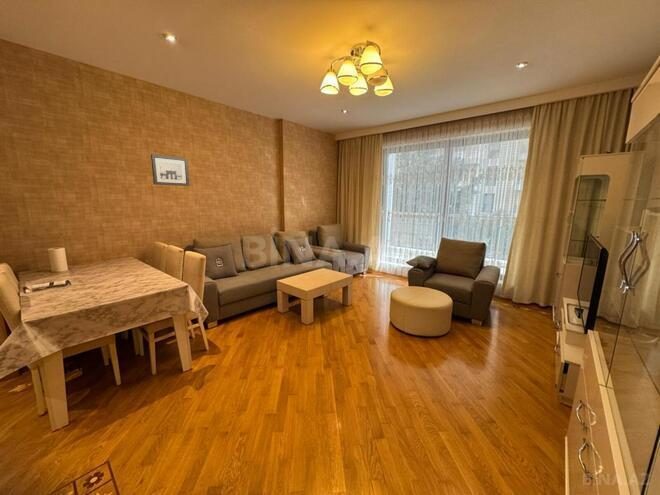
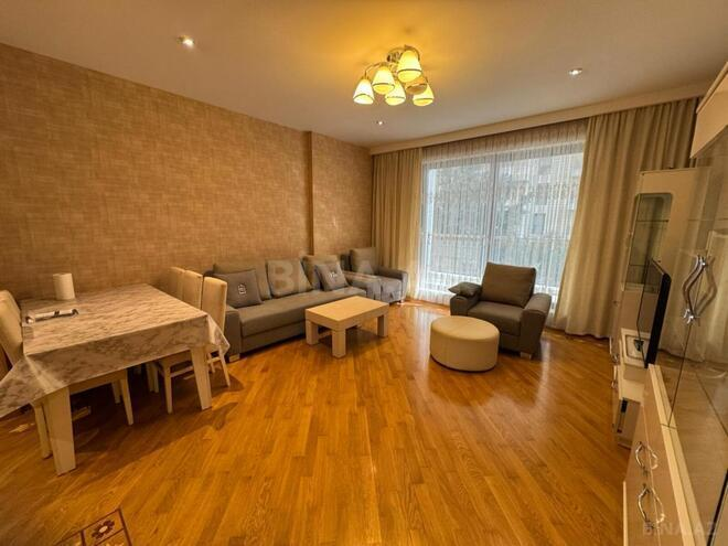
- wall art [150,153,190,187]
